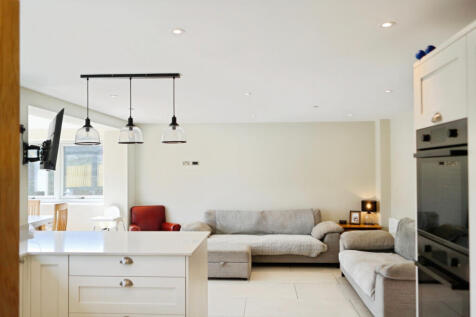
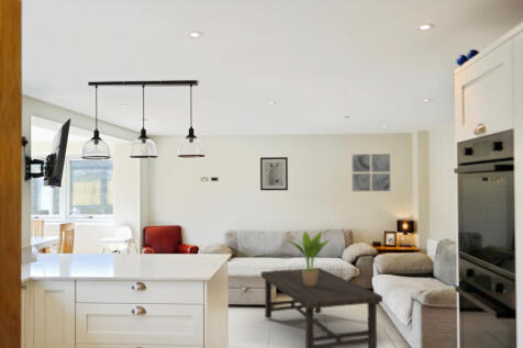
+ wall art [350,153,391,192]
+ potted plant [286,226,333,287]
+ coffee table [259,267,383,348]
+ wall art [259,156,289,191]
